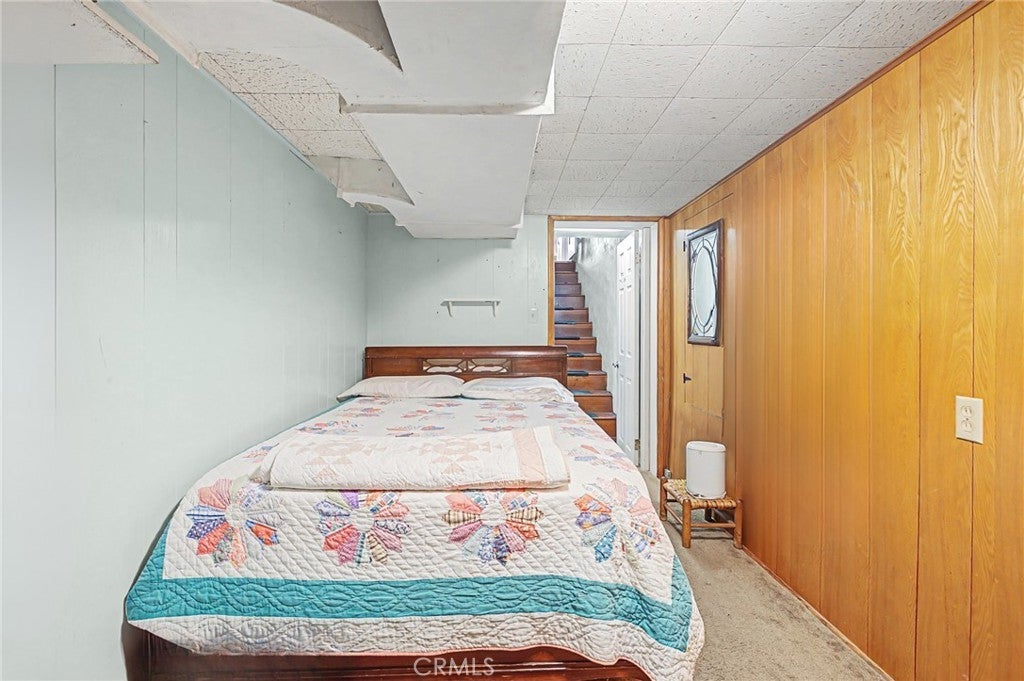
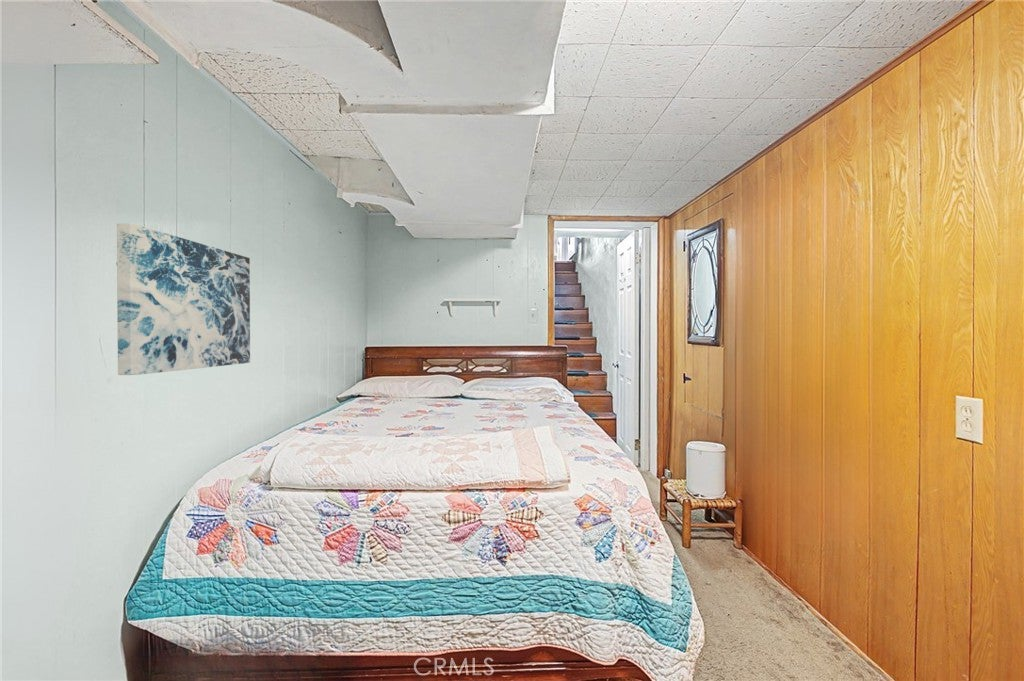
+ wall art [115,222,251,376]
